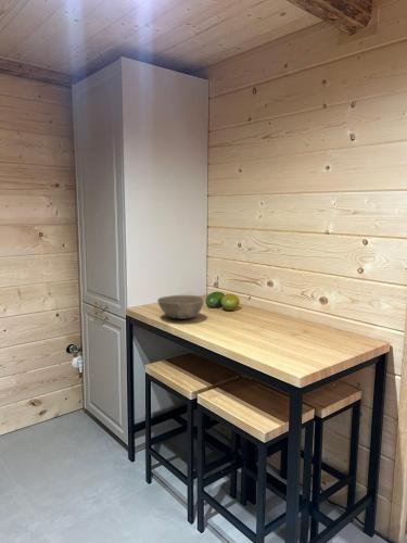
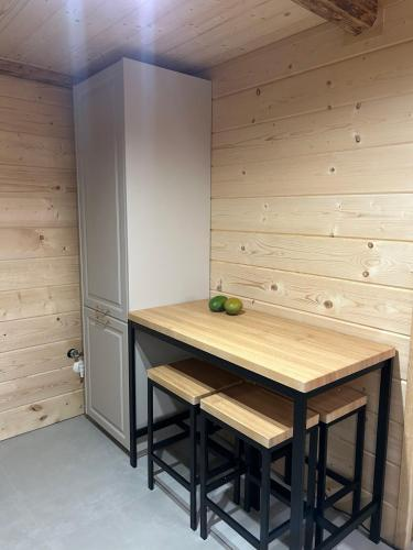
- bowl [156,294,205,320]
